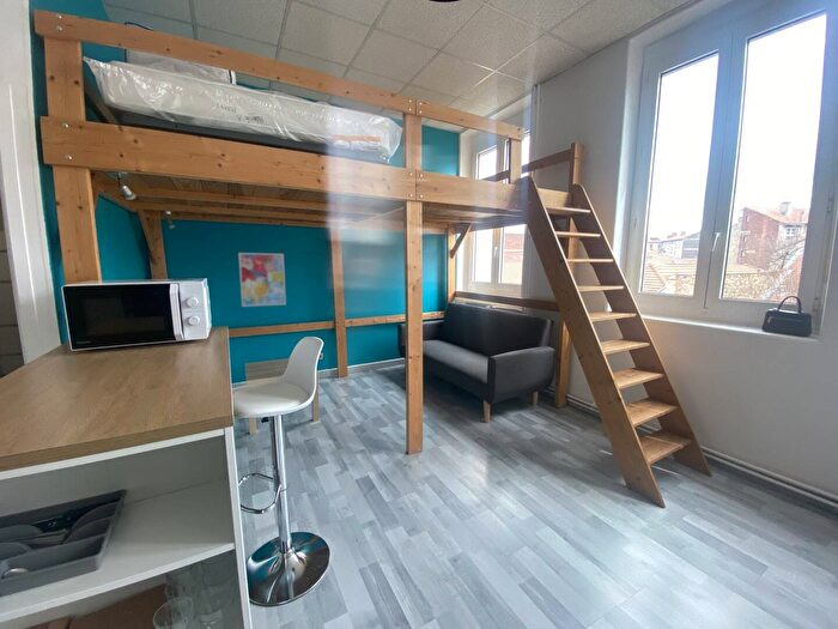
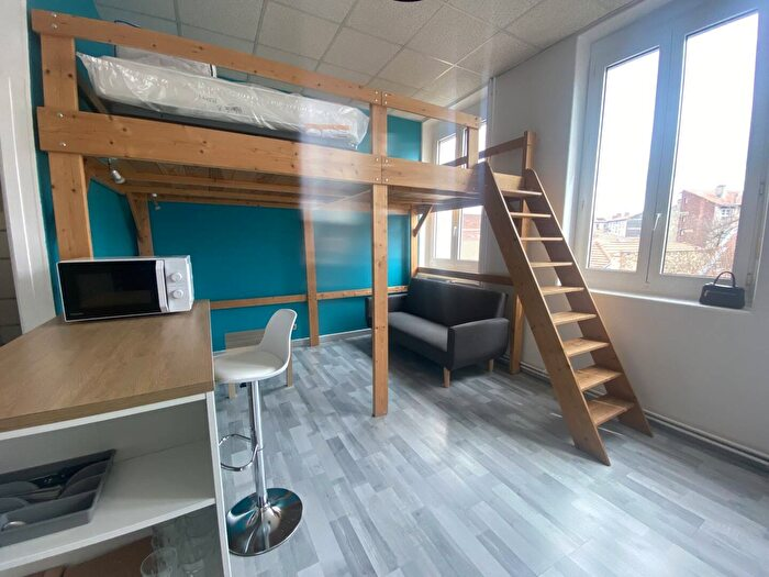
- wall art [237,252,287,308]
